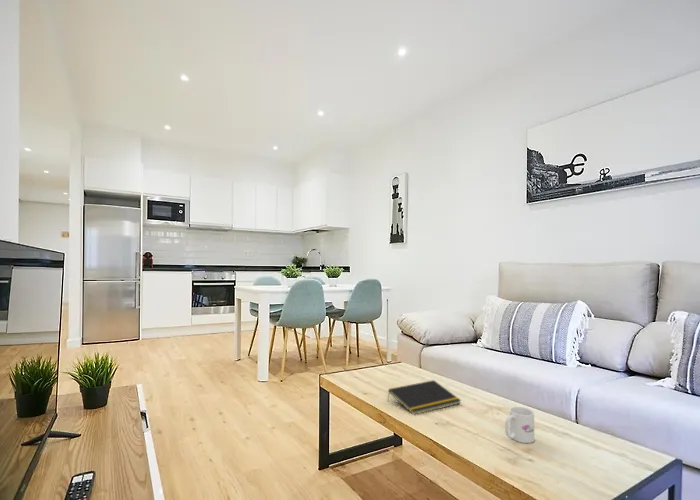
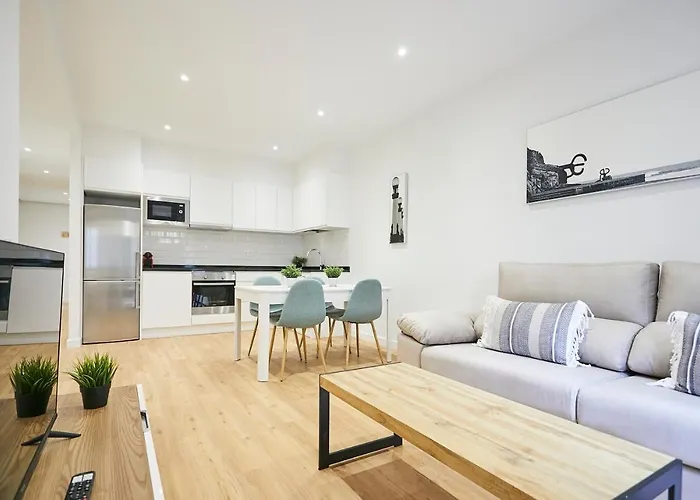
- mug [504,406,535,444]
- notepad [386,379,462,416]
